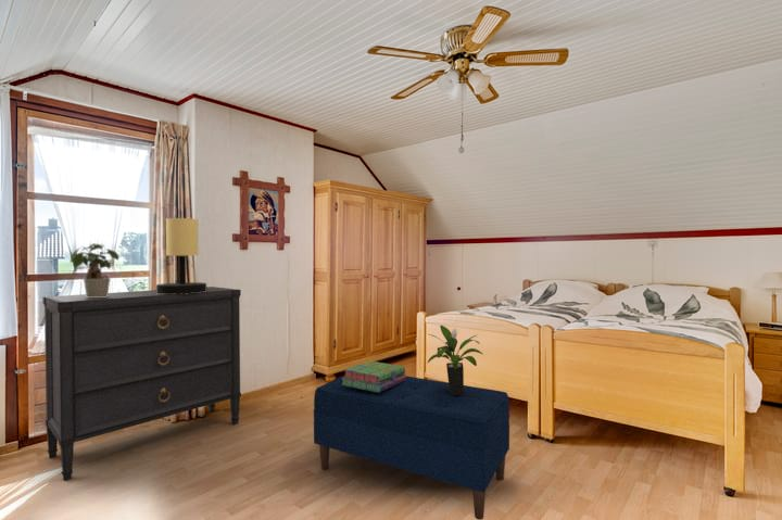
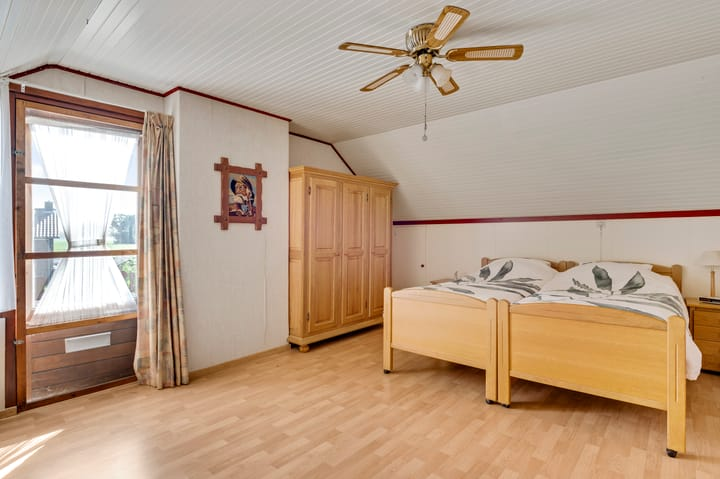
- dresser [41,286,242,482]
- table lamp [155,217,207,294]
- potted plant [70,242,121,297]
- potted plant [426,325,484,395]
- stack of books [341,360,407,392]
- bench [313,375,510,520]
